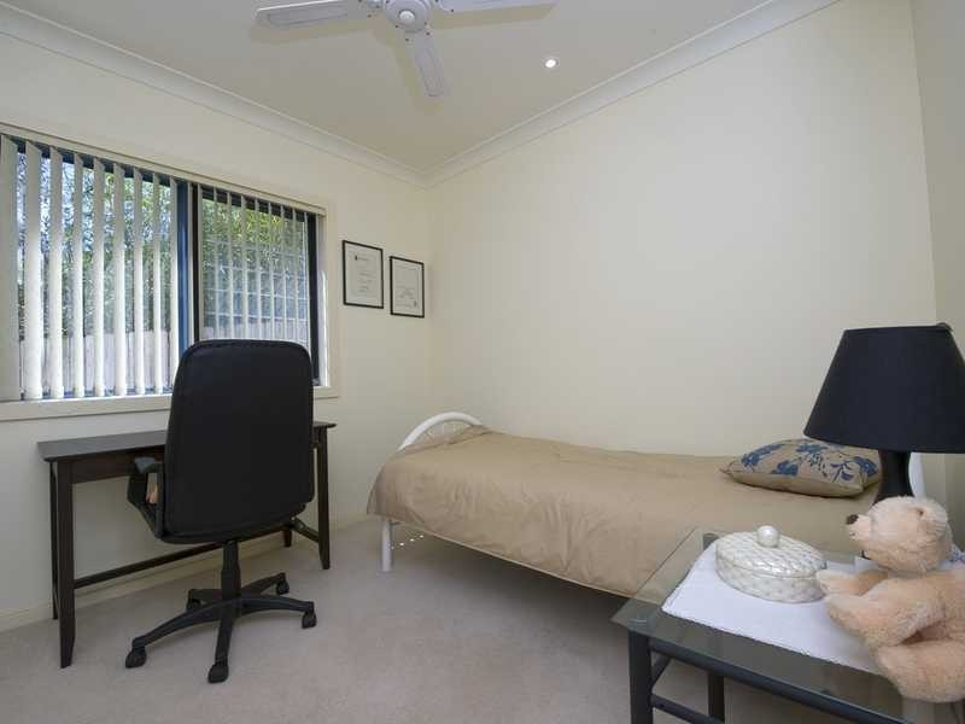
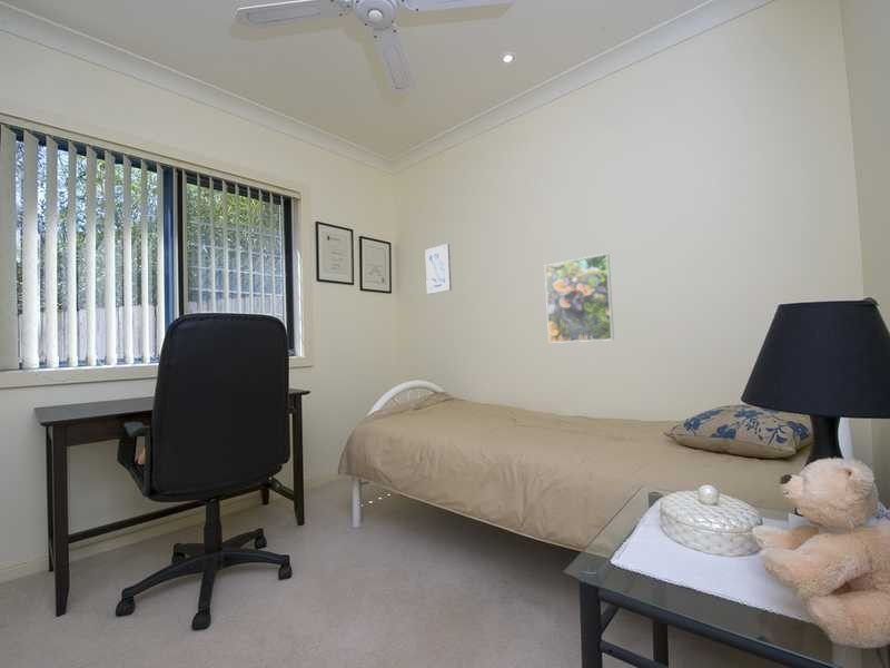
+ wall art [424,243,453,295]
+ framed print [544,253,615,344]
